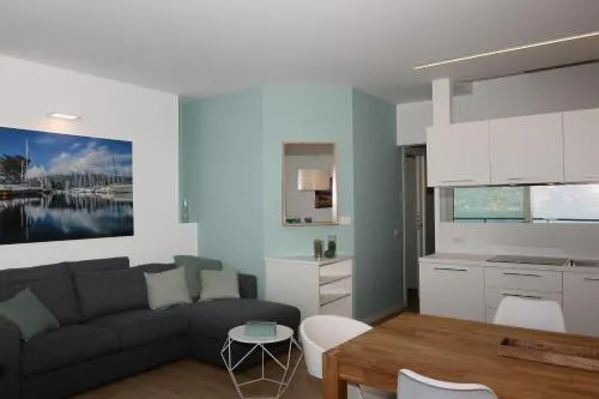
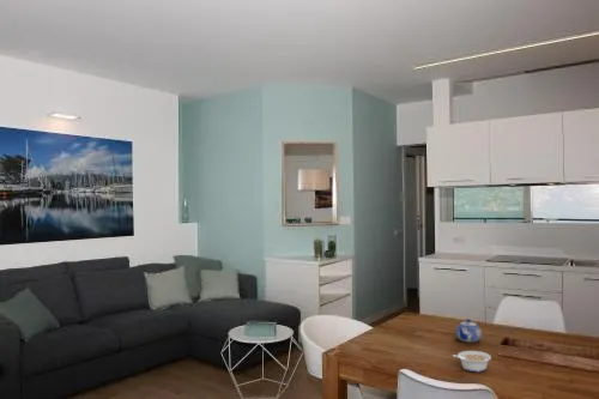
+ legume [452,350,492,373]
+ teapot [454,318,483,344]
